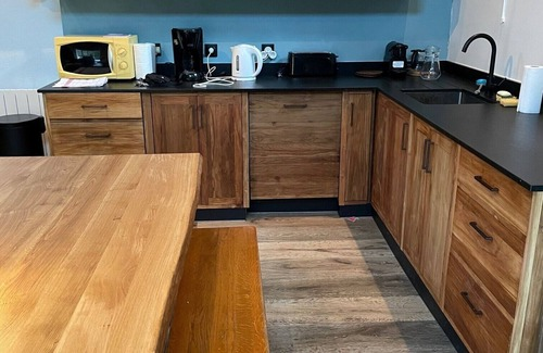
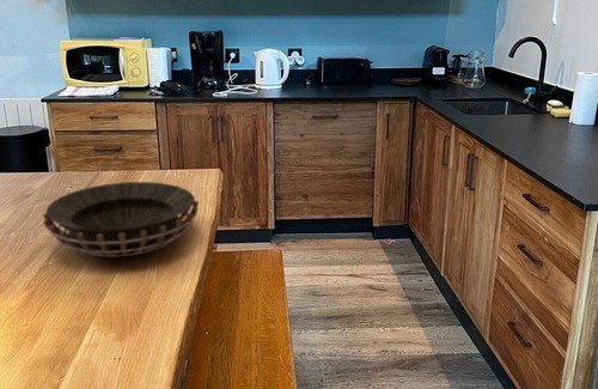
+ decorative bowl [42,181,200,257]
